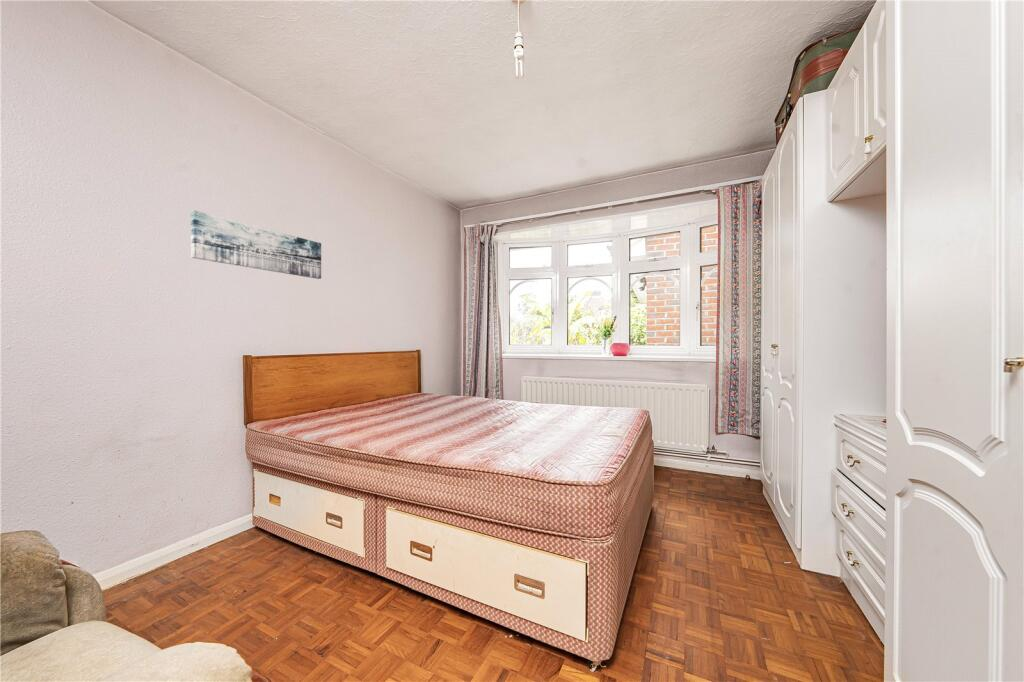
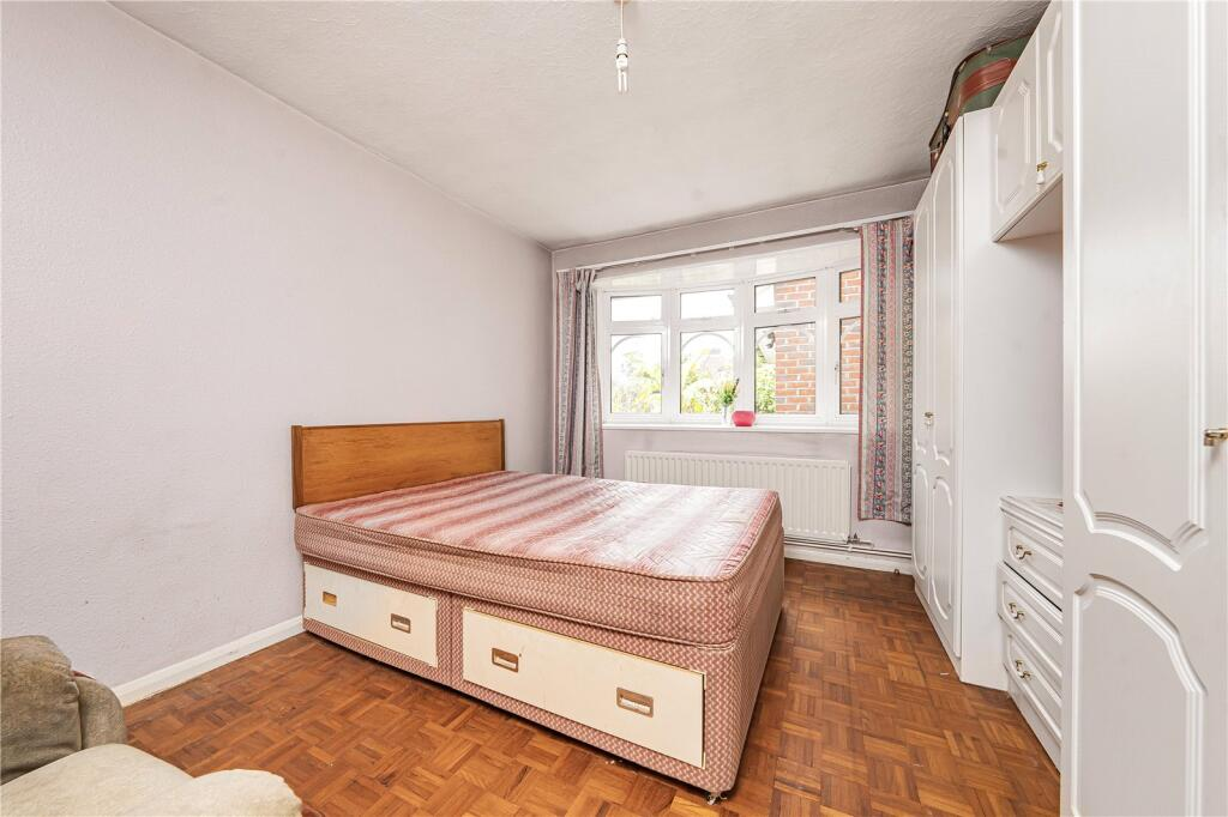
- wall art [190,209,322,280]
